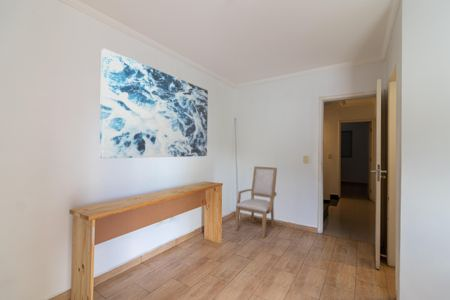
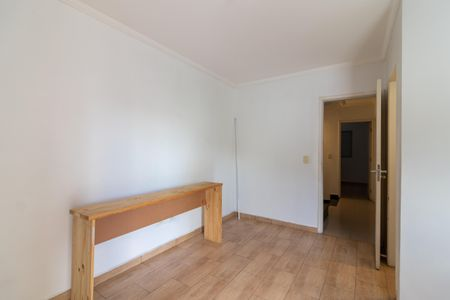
- wall art [99,48,209,159]
- chair [234,165,278,239]
